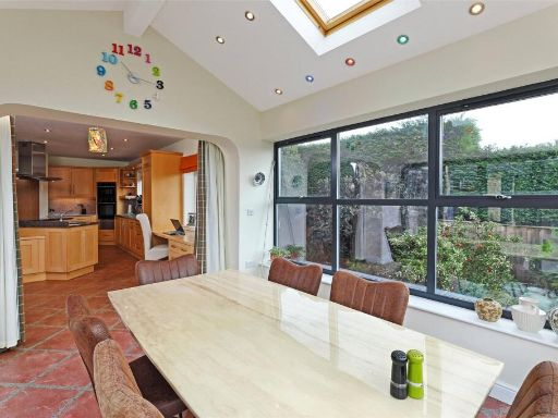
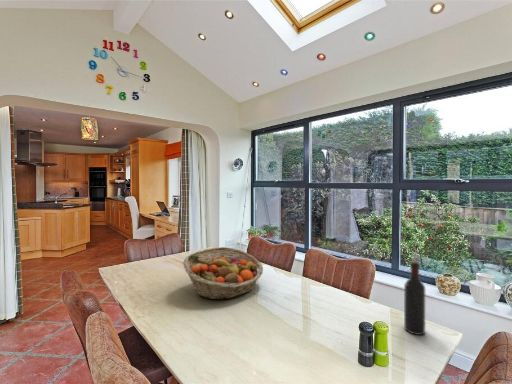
+ wine bottle [403,260,426,336]
+ fruit basket [182,246,264,301]
